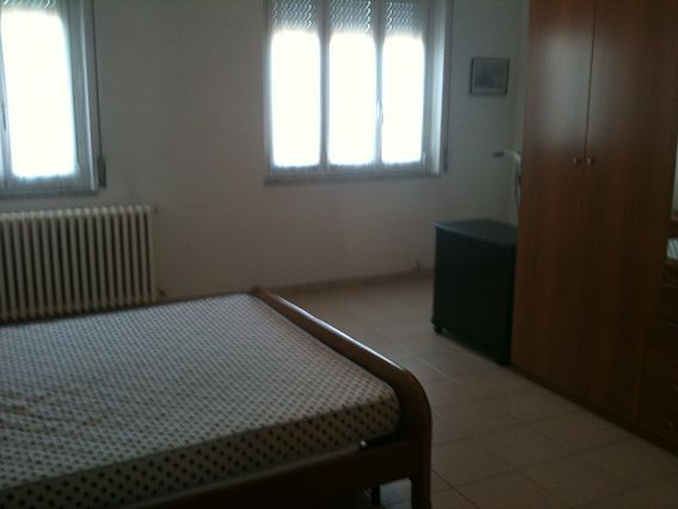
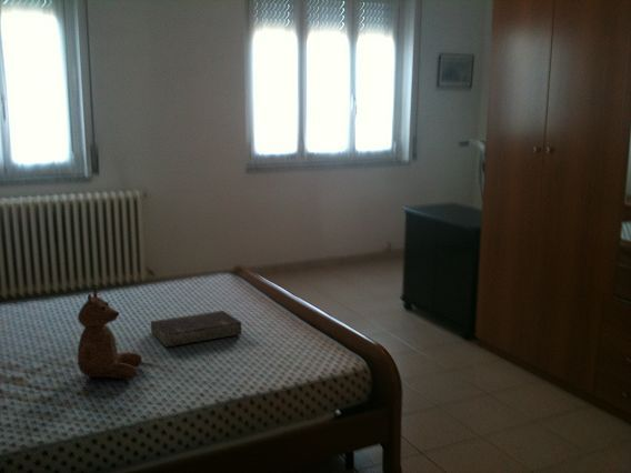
+ hardback book [150,310,242,349]
+ teddy bear [77,286,143,381]
